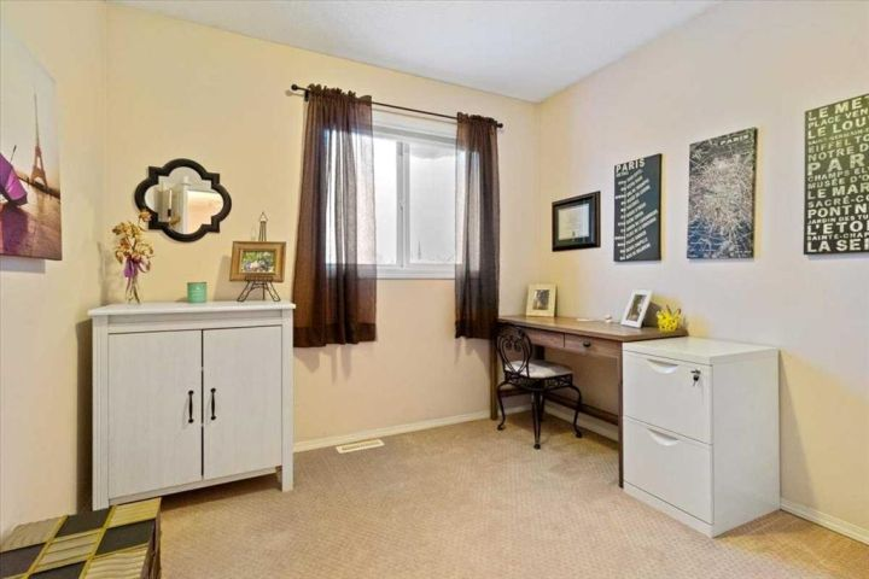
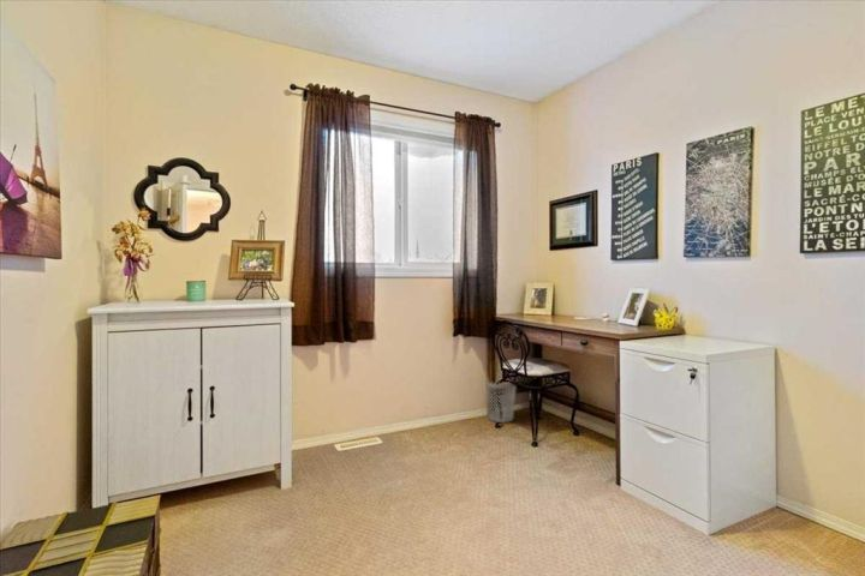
+ wastebasket [484,377,517,424]
